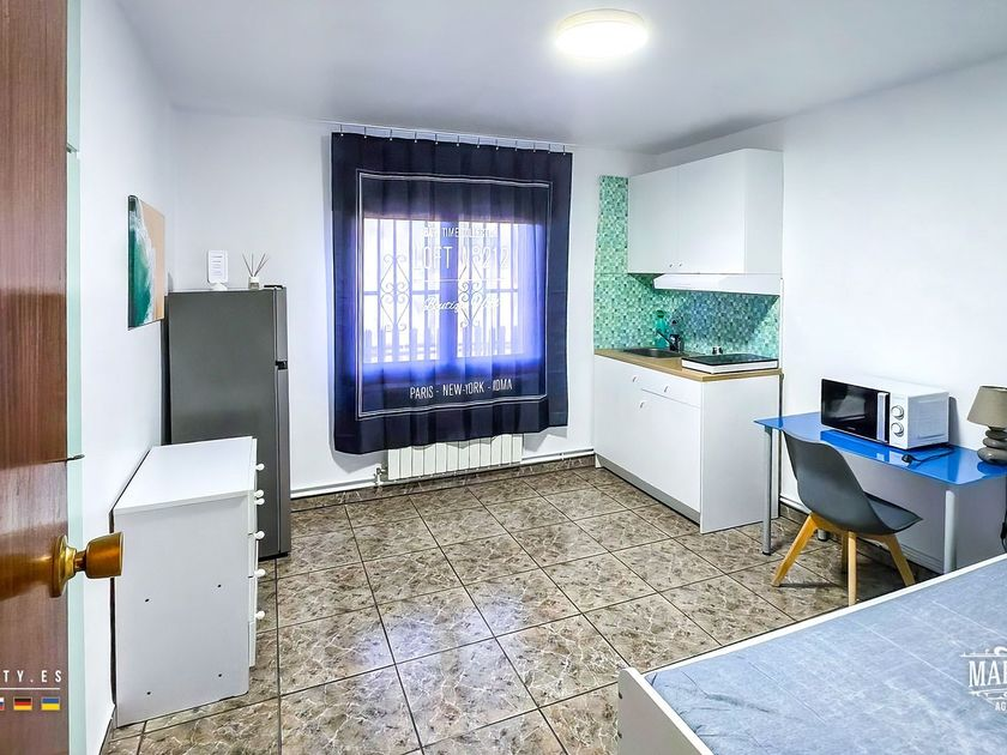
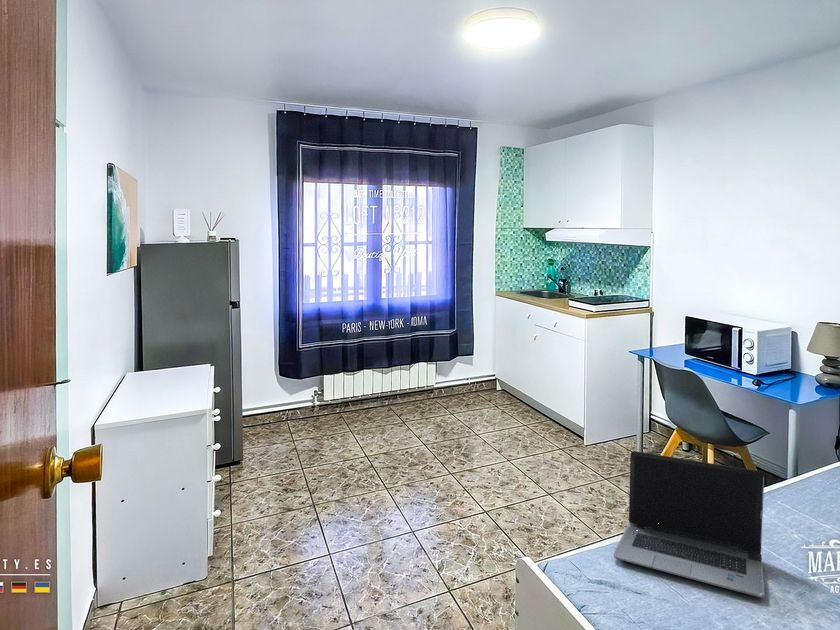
+ laptop computer [613,450,766,599]
